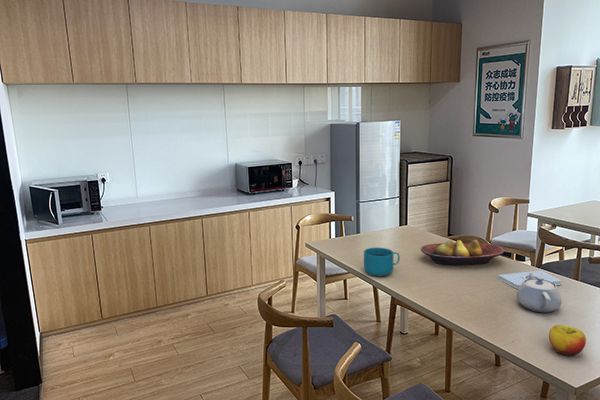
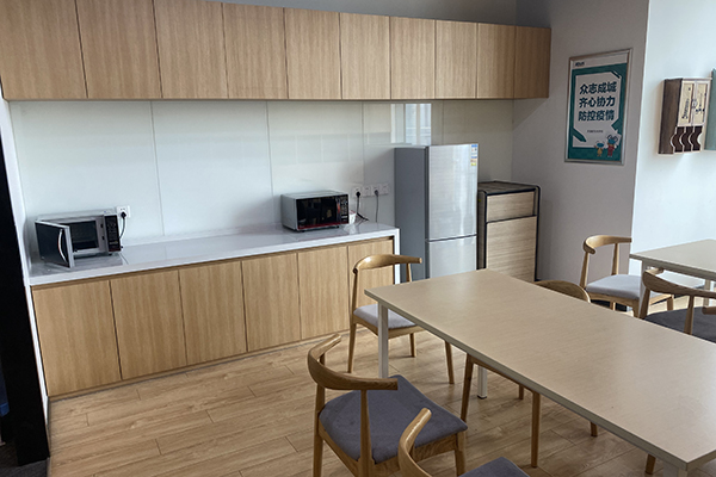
- teapot [516,271,562,313]
- notepad [497,270,562,290]
- cup [363,247,401,277]
- apple [548,324,587,357]
- fruit bowl [420,239,505,266]
